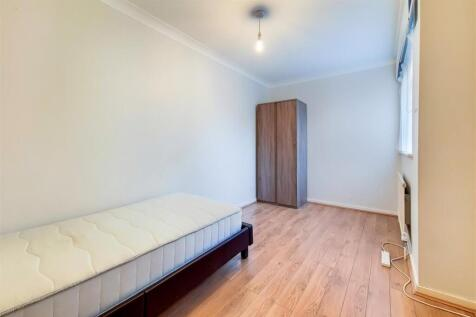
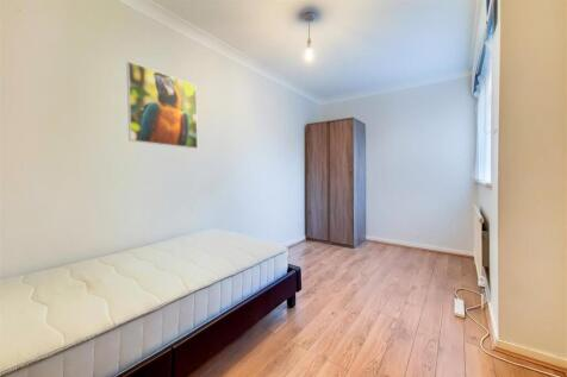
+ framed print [125,61,199,150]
